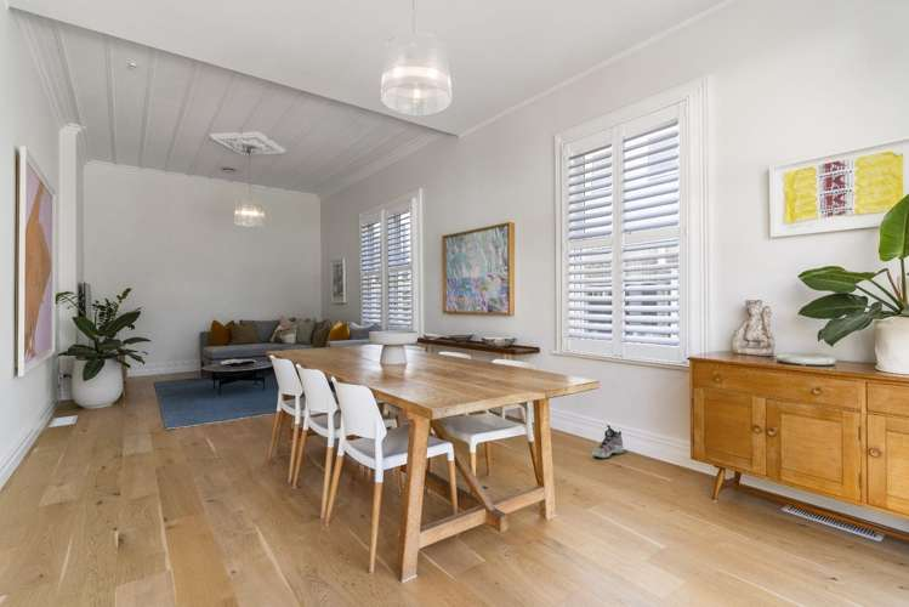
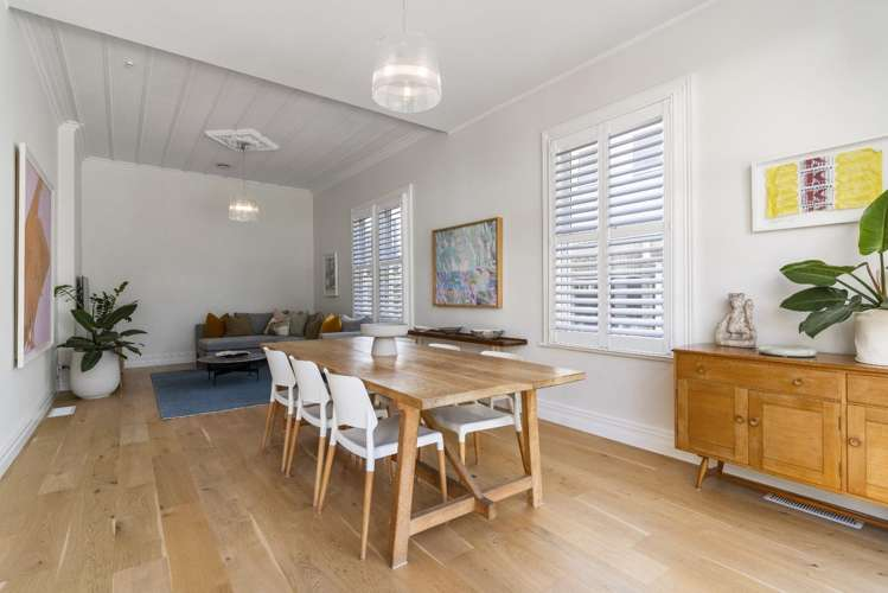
- sneaker [591,424,625,459]
